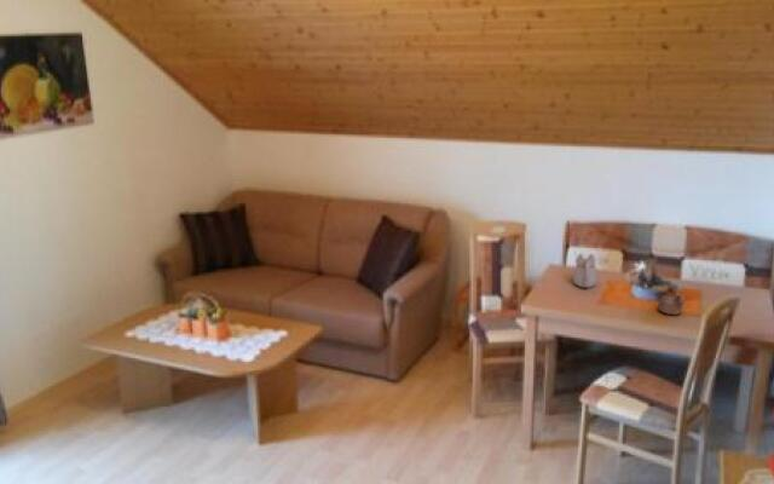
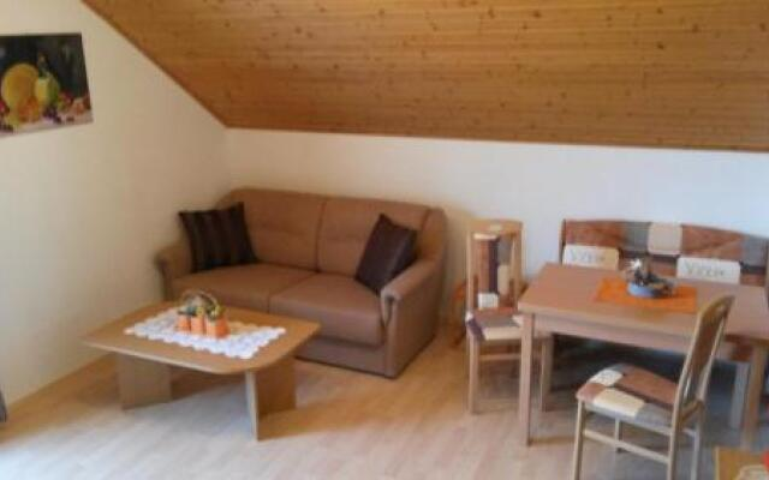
- cup [657,294,687,316]
- teapot [572,253,599,289]
